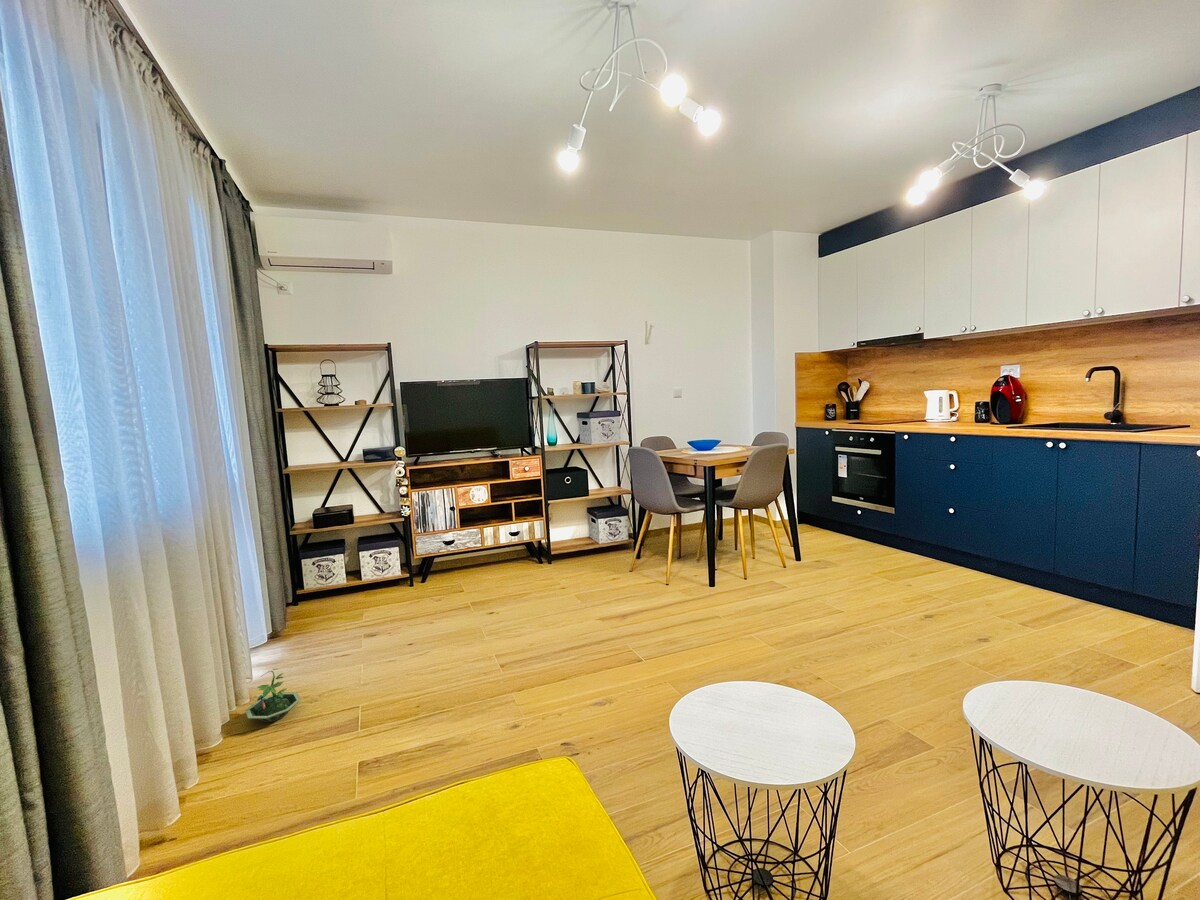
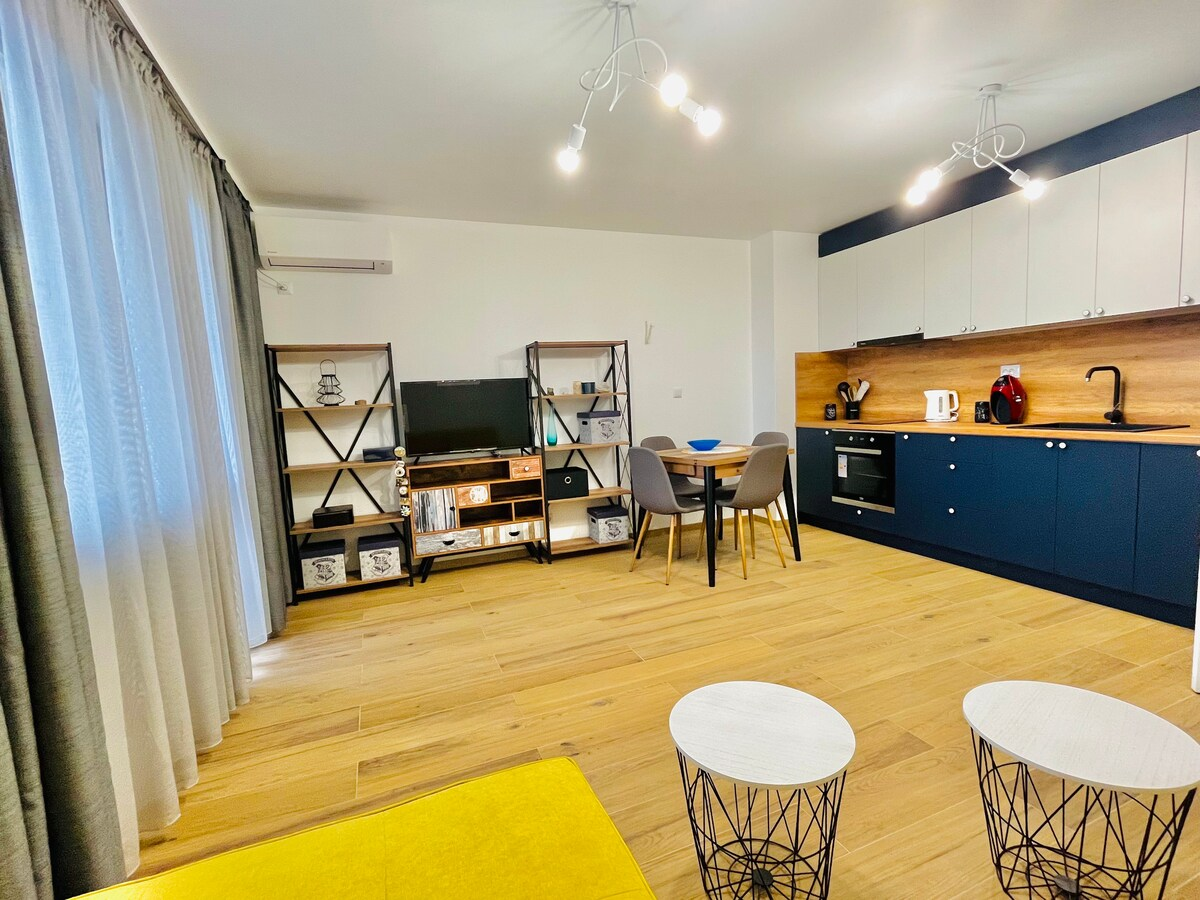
- terrarium [244,668,302,723]
